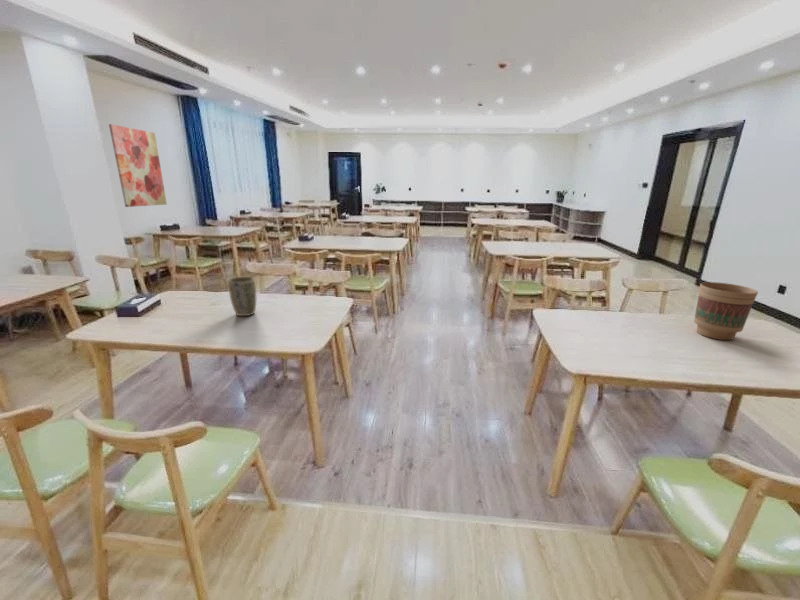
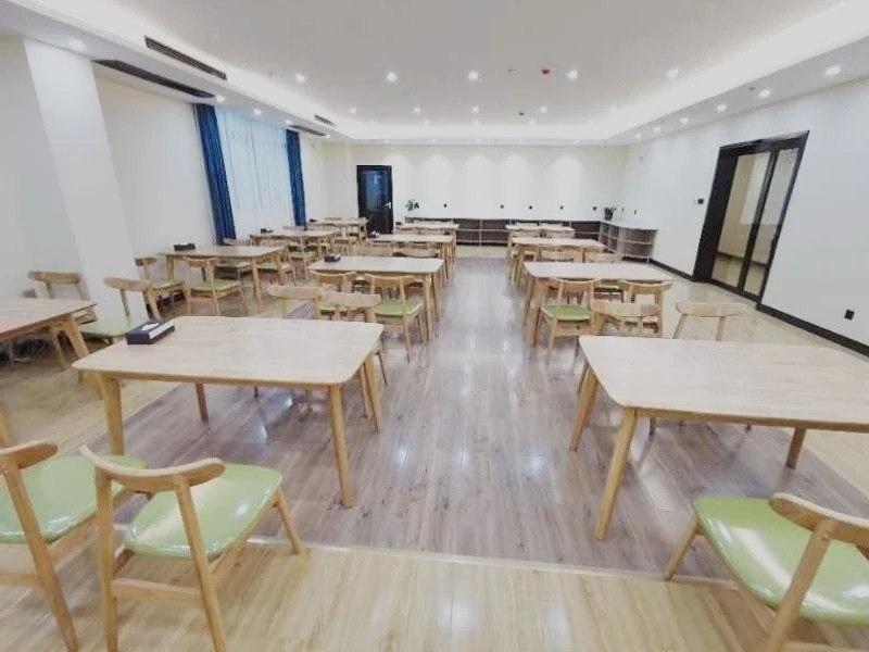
- plant pot [227,276,257,317]
- wall art [108,123,168,208]
- flower pot [693,281,759,341]
